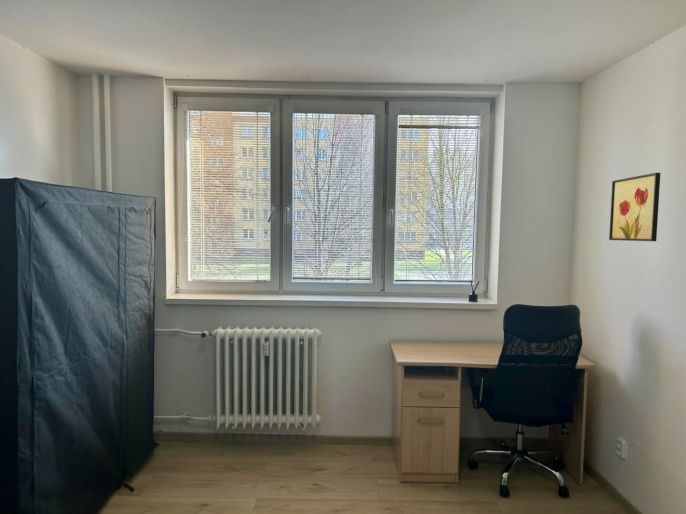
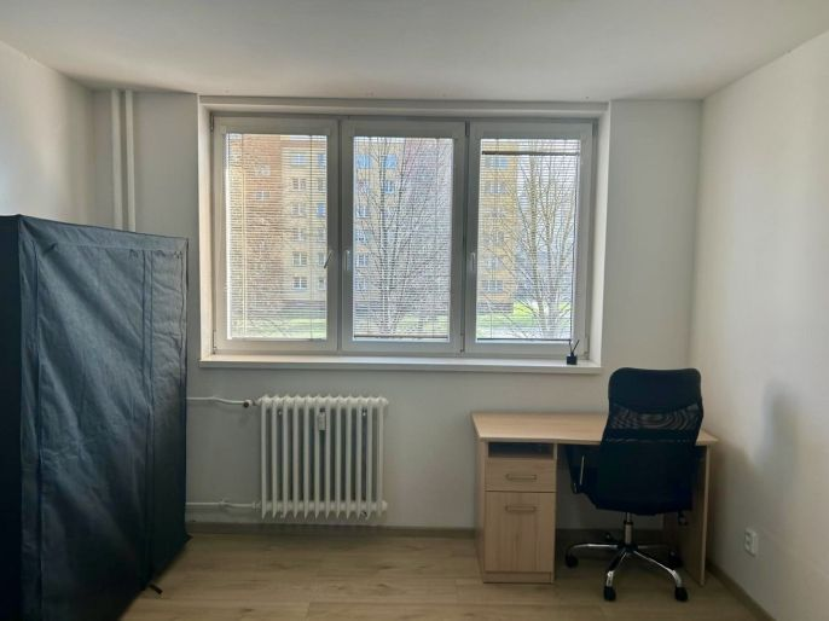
- wall art [608,172,661,242]
